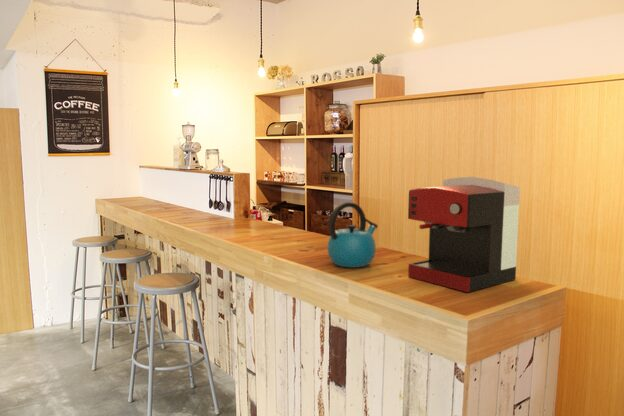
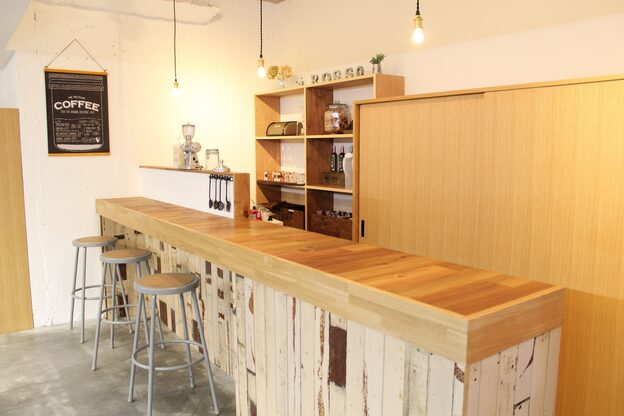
- coffee maker [407,176,521,293]
- kettle [326,201,379,268]
